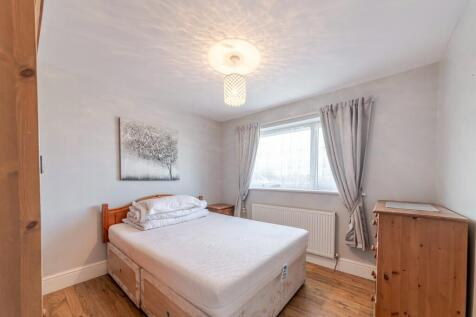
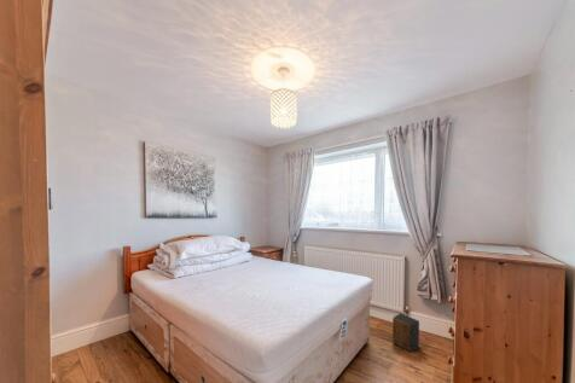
+ speaker [391,312,420,353]
